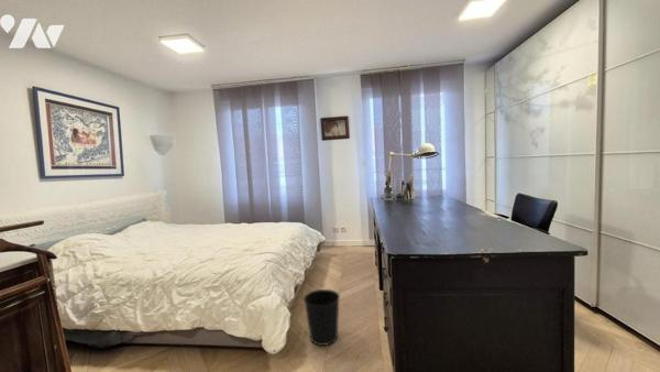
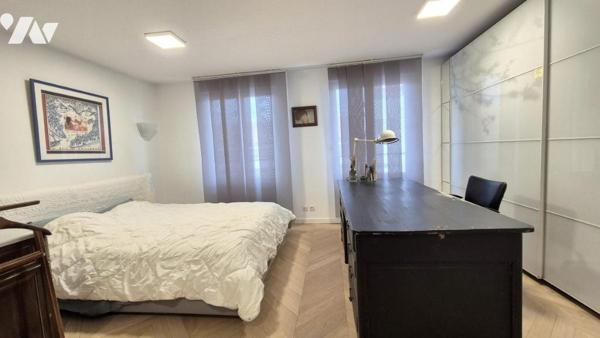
- wastebasket [302,288,341,347]
